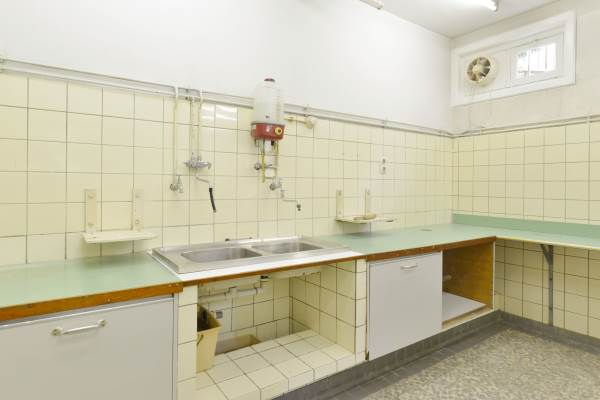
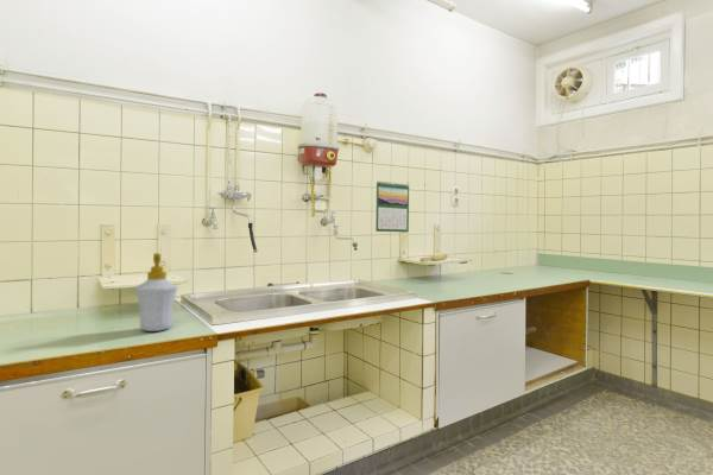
+ calendar [374,180,410,233]
+ soap bottle [133,252,179,332]
